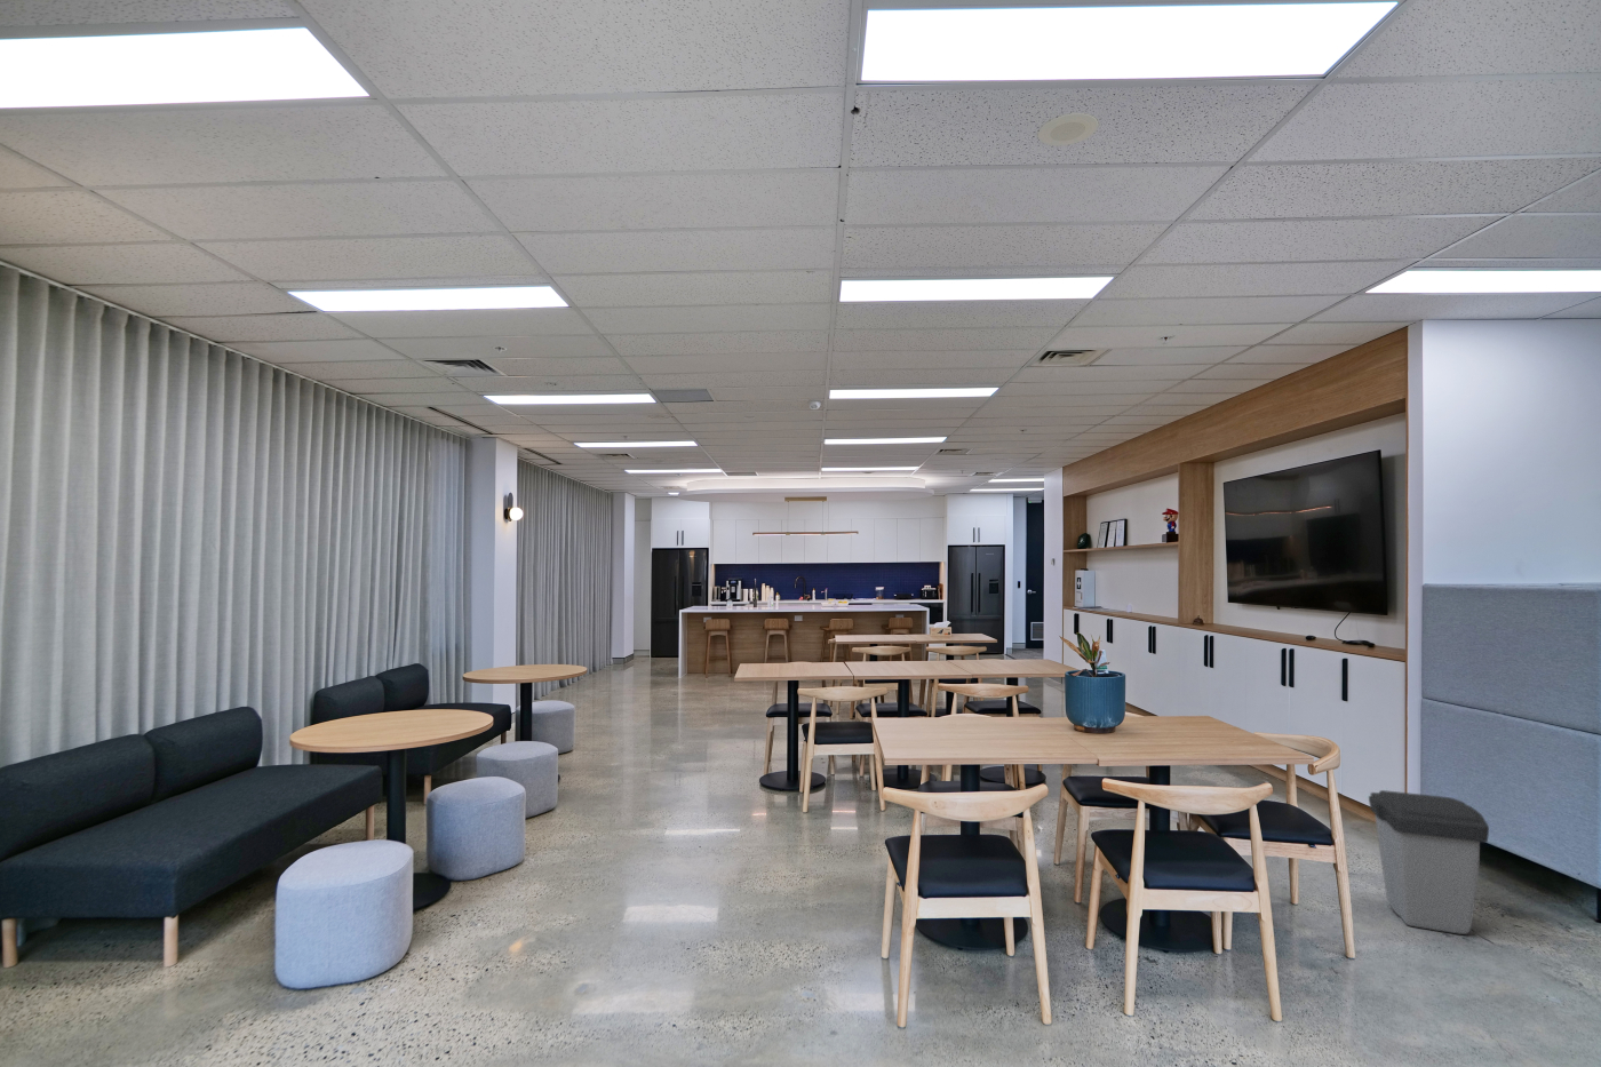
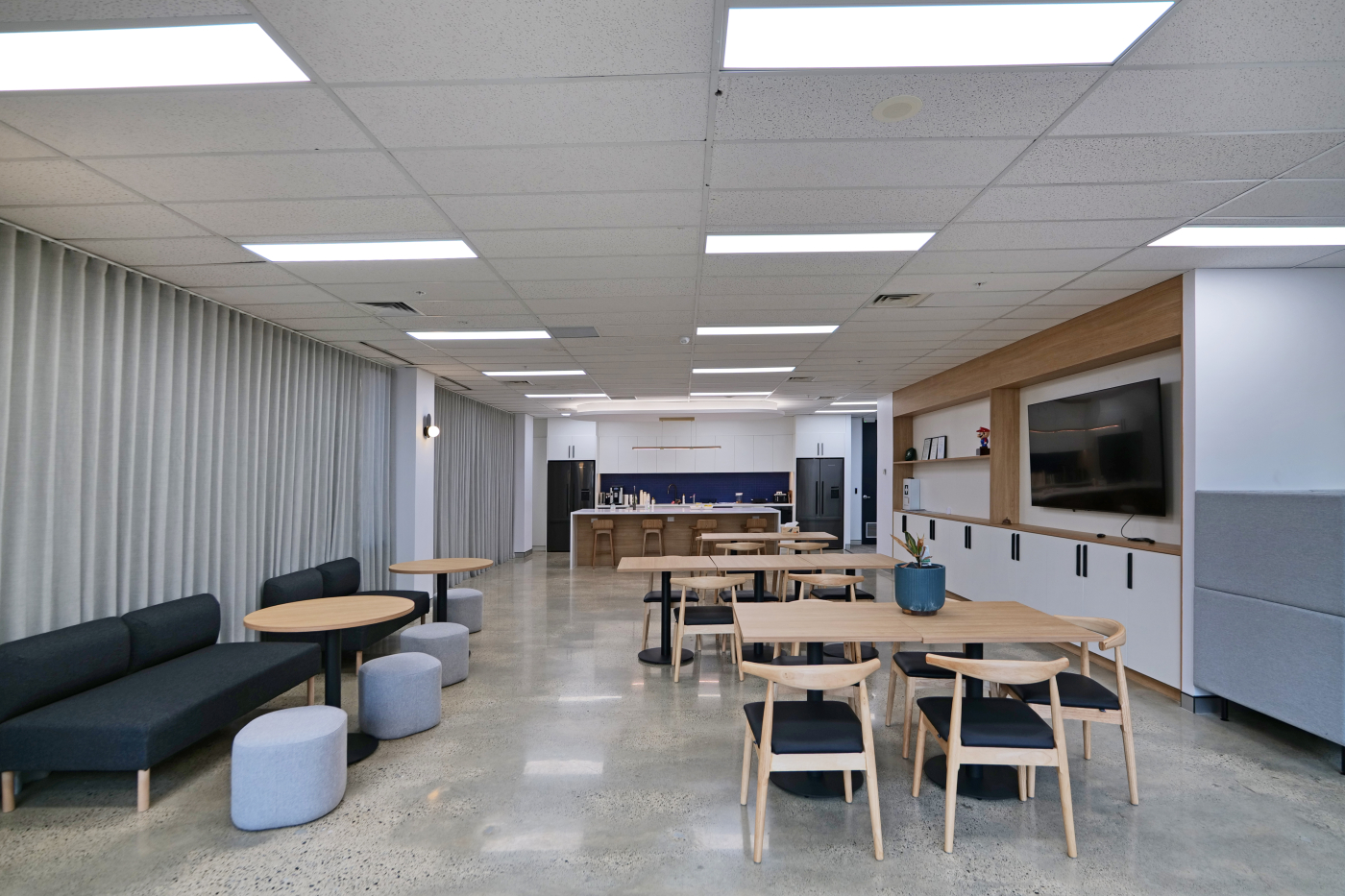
- trash can [1368,790,1490,936]
